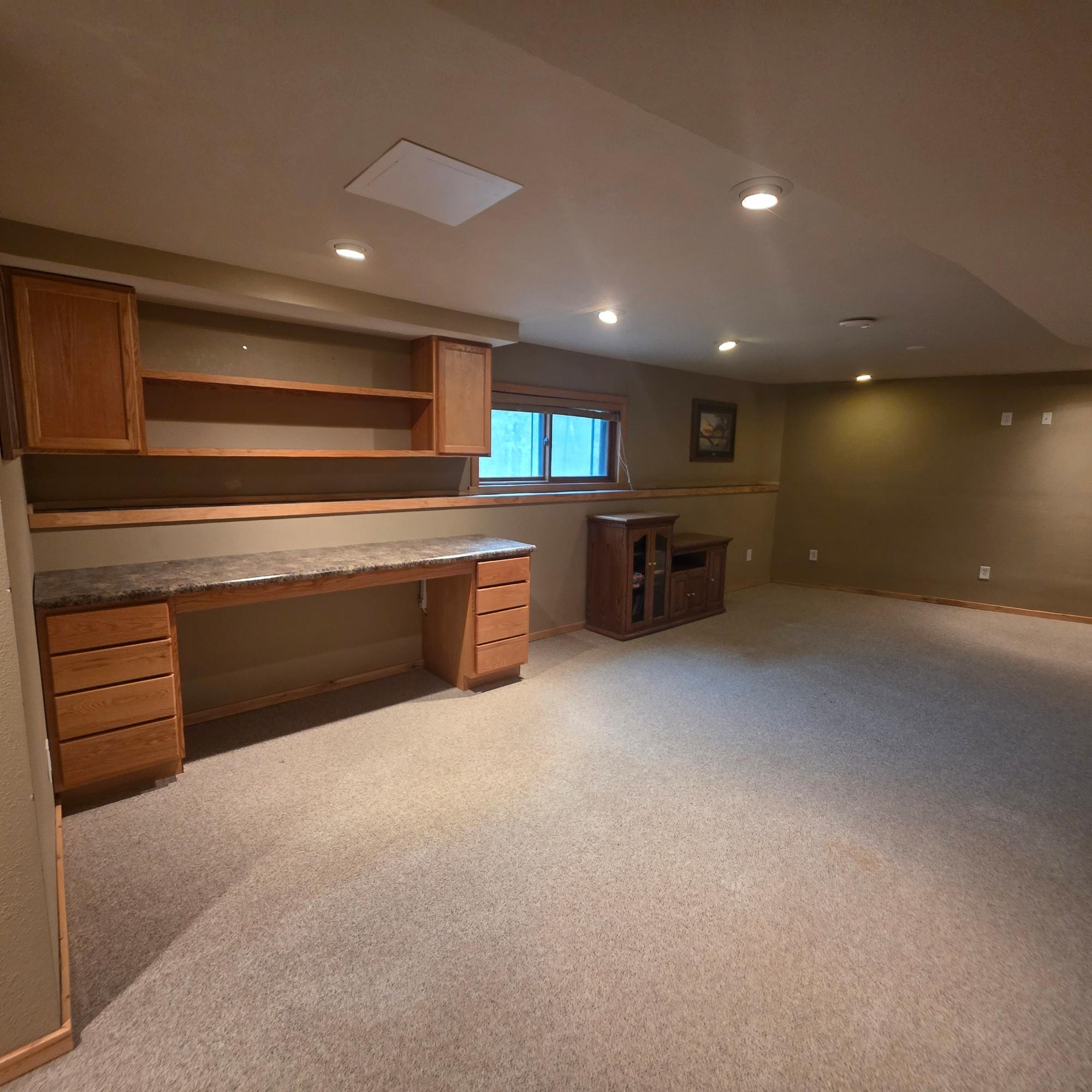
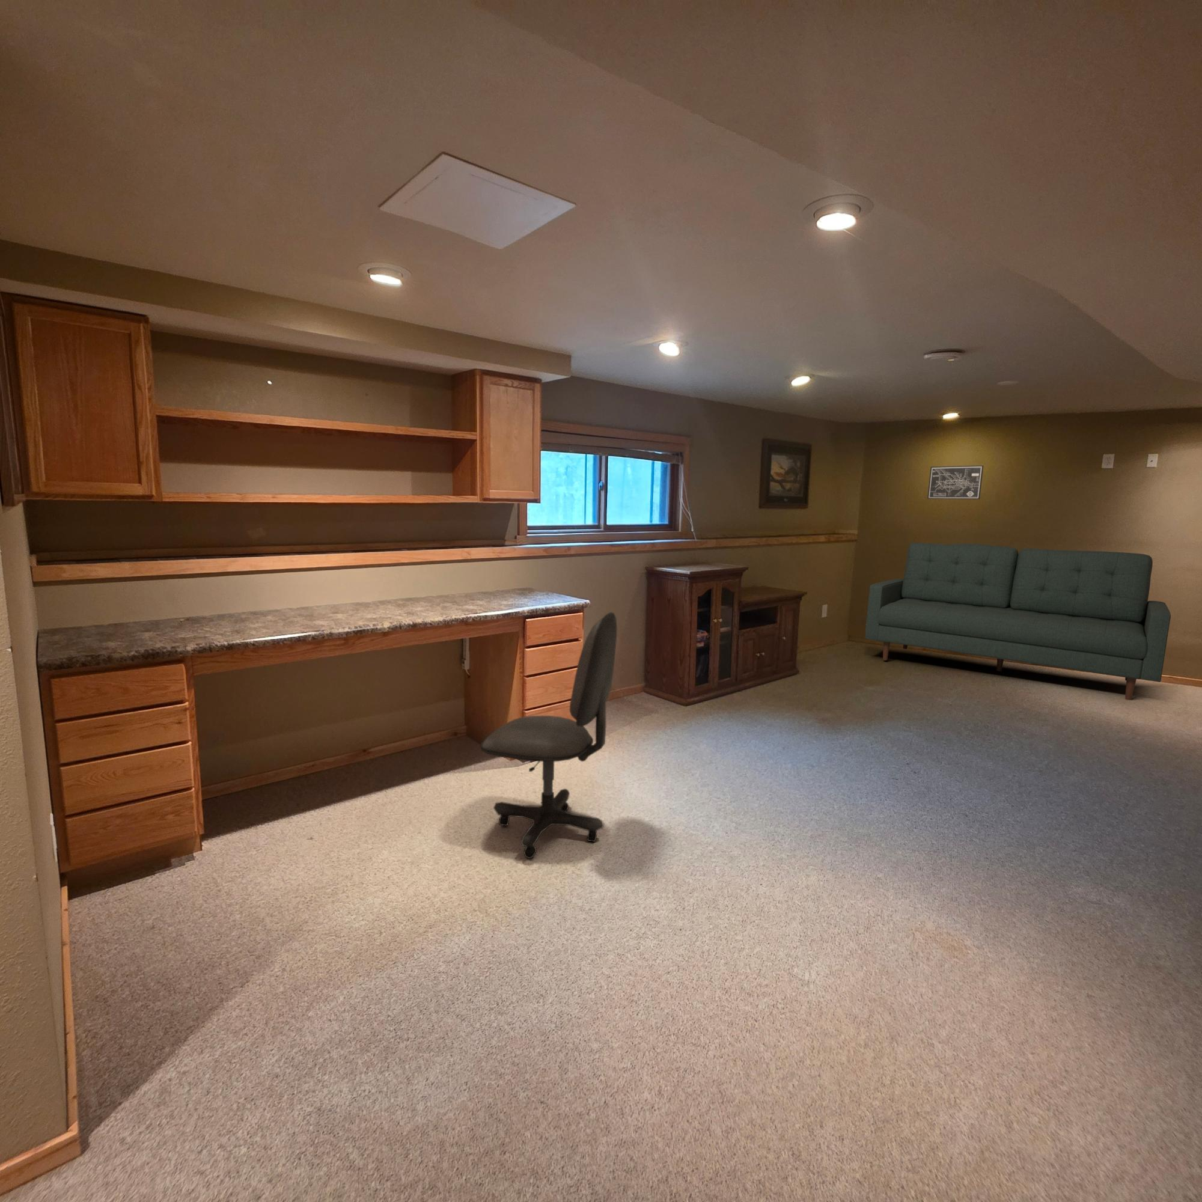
+ wall art [927,466,984,500]
+ office chair [479,612,618,860]
+ sofa [864,542,1171,701]
